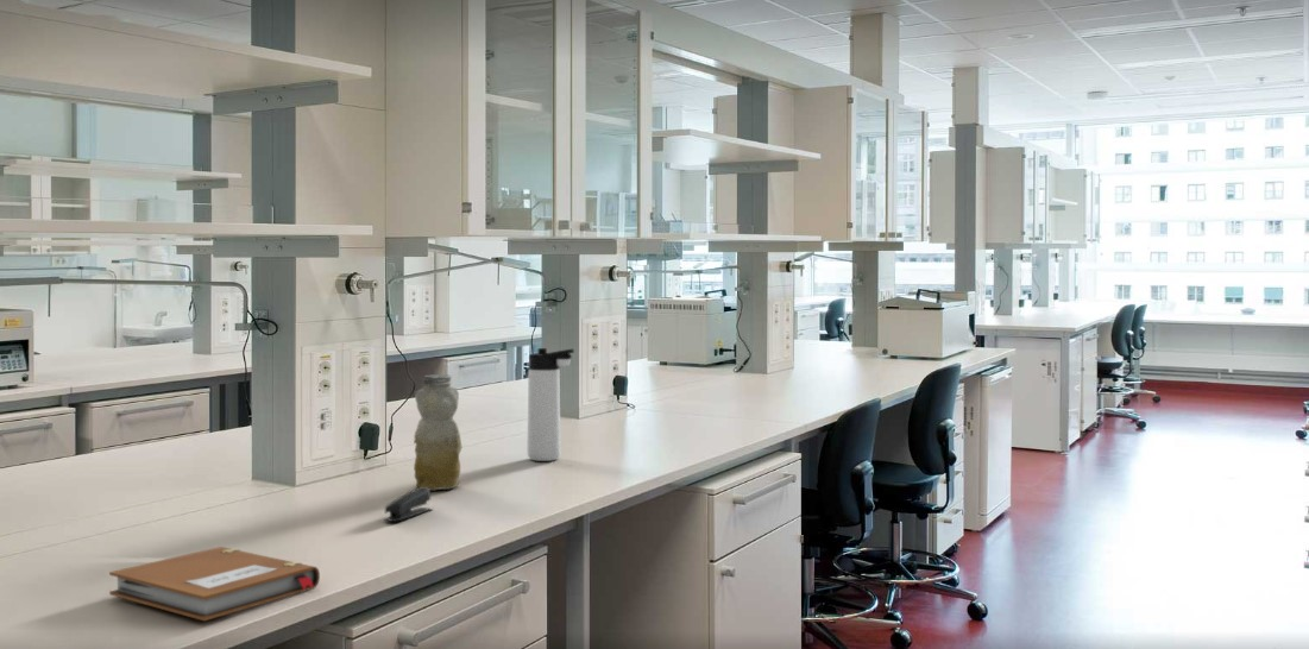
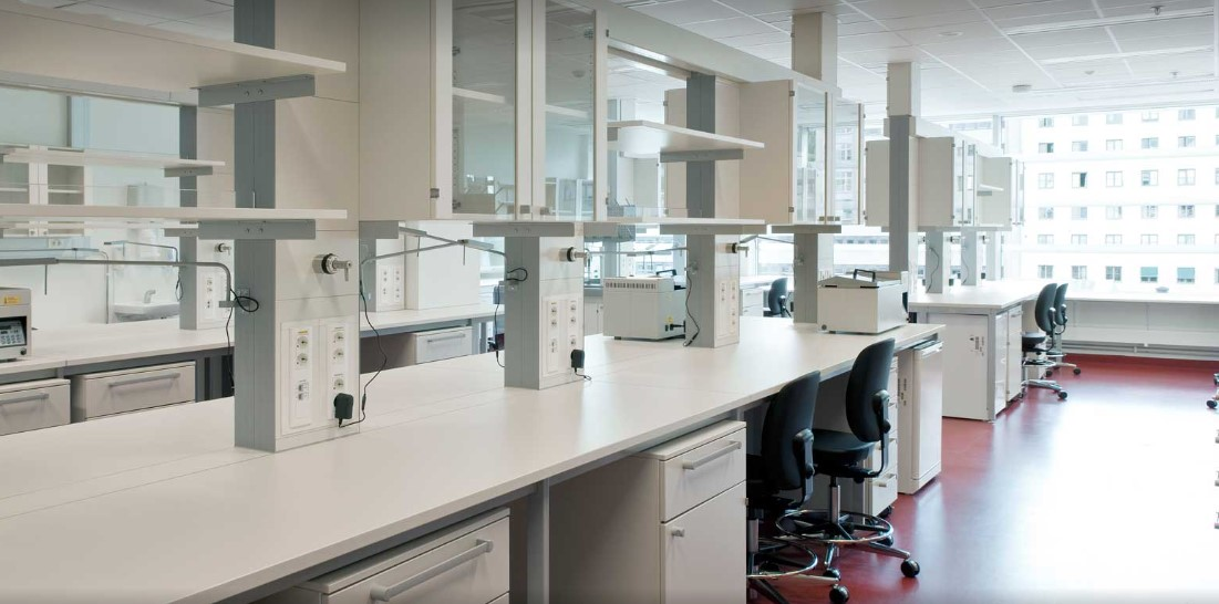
- thermos bottle [527,347,575,462]
- notebook [108,546,321,622]
- stapler [383,487,434,523]
- beverage bottle [413,373,462,492]
